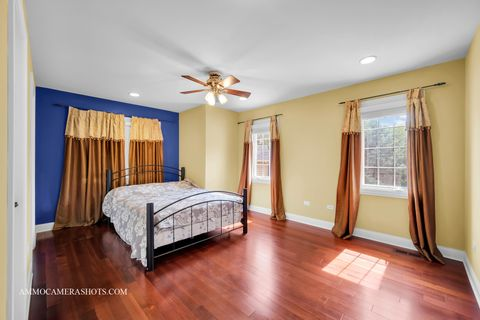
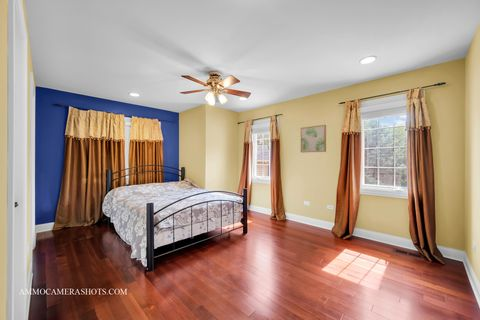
+ wall art [300,124,327,154]
